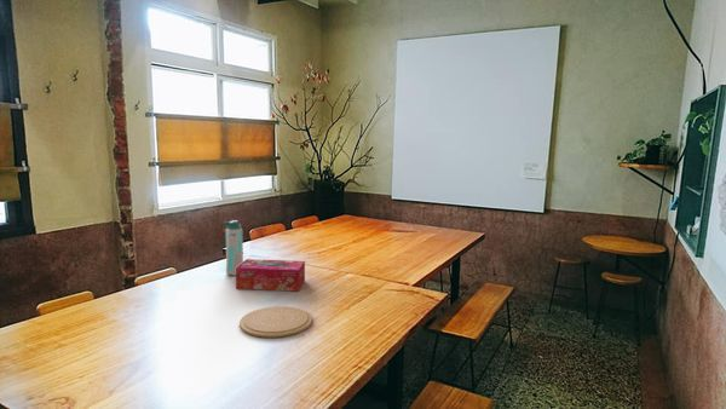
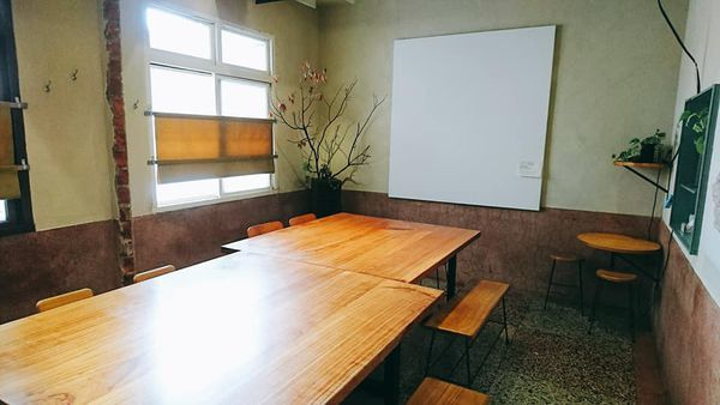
- tissue box [235,258,306,292]
- plate [238,305,313,339]
- water bottle [221,219,244,277]
